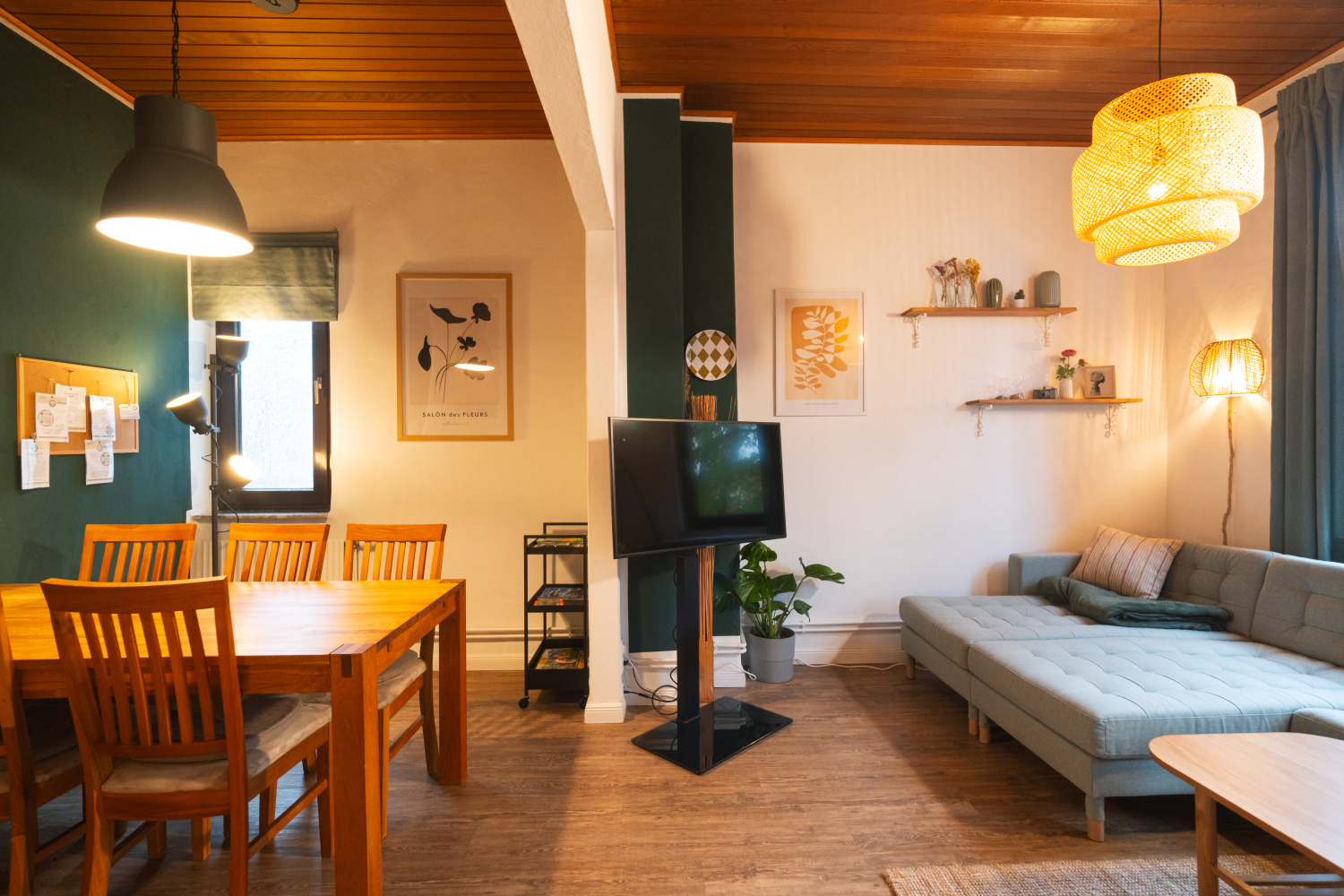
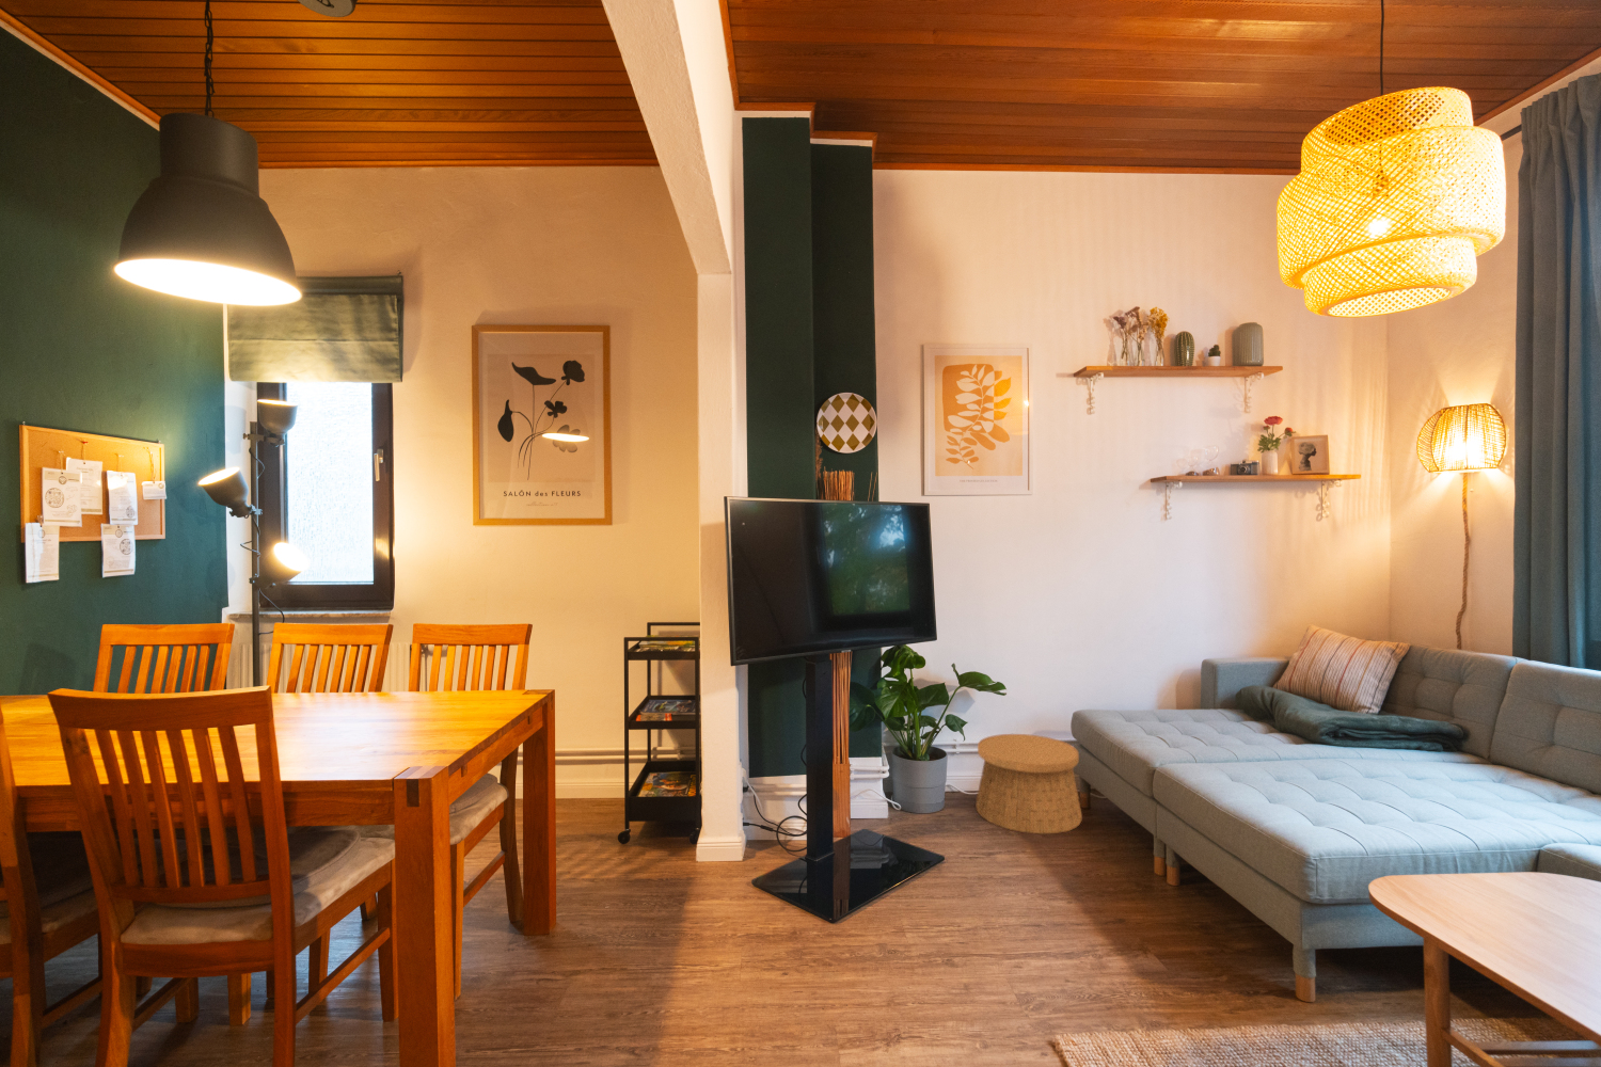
+ basket [974,734,1083,835]
